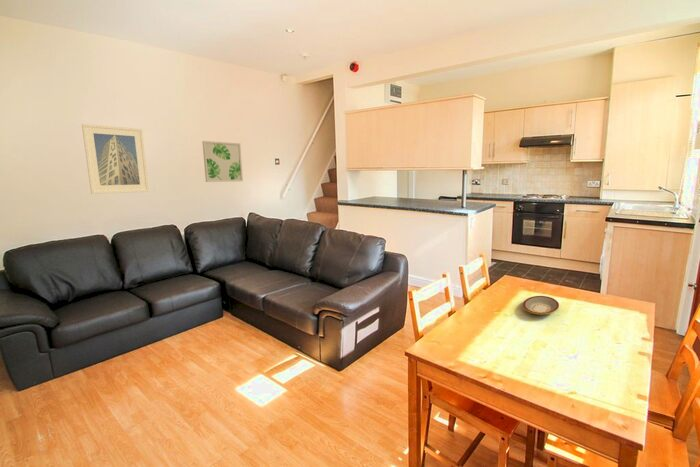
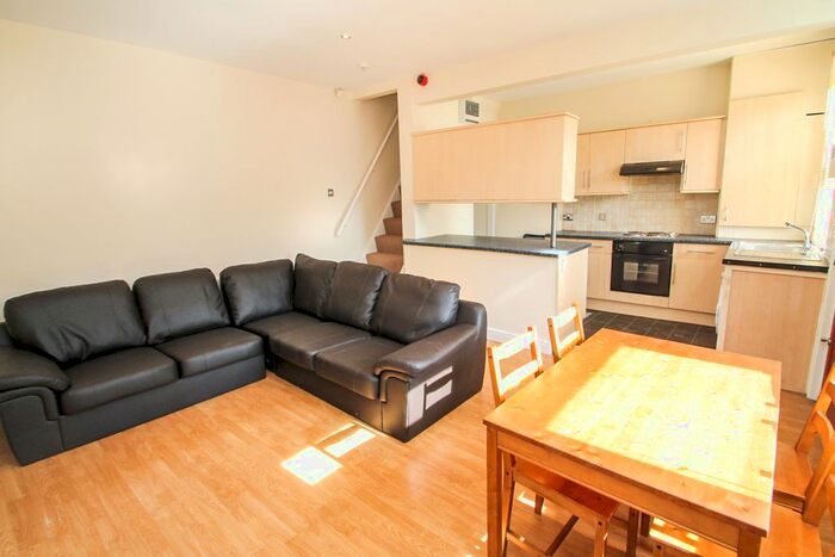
- plate [522,295,560,316]
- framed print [81,123,150,195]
- wall art [201,140,244,183]
